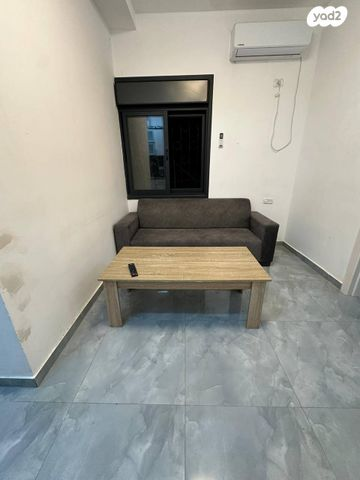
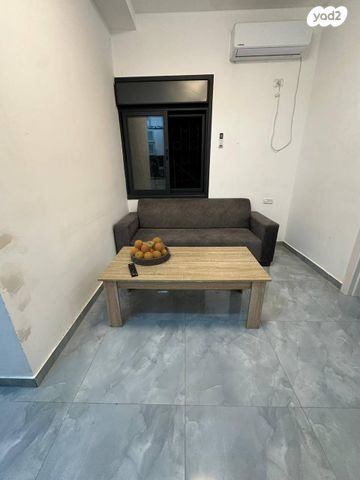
+ fruit bowl [129,236,171,266]
